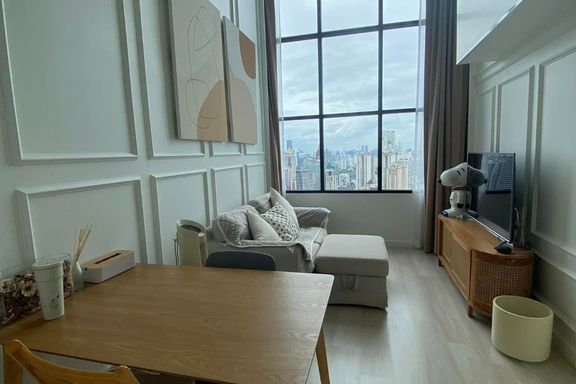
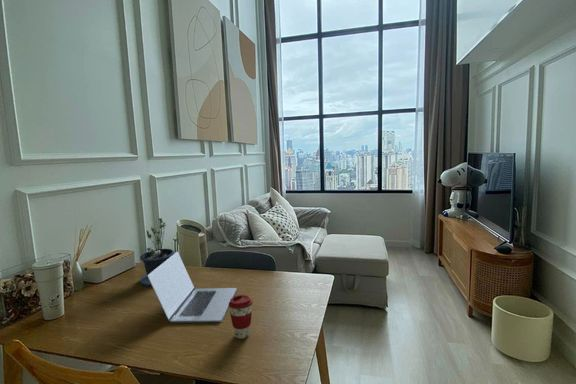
+ coffee cup [228,294,254,340]
+ potted plant [139,217,175,288]
+ laptop [148,251,238,324]
